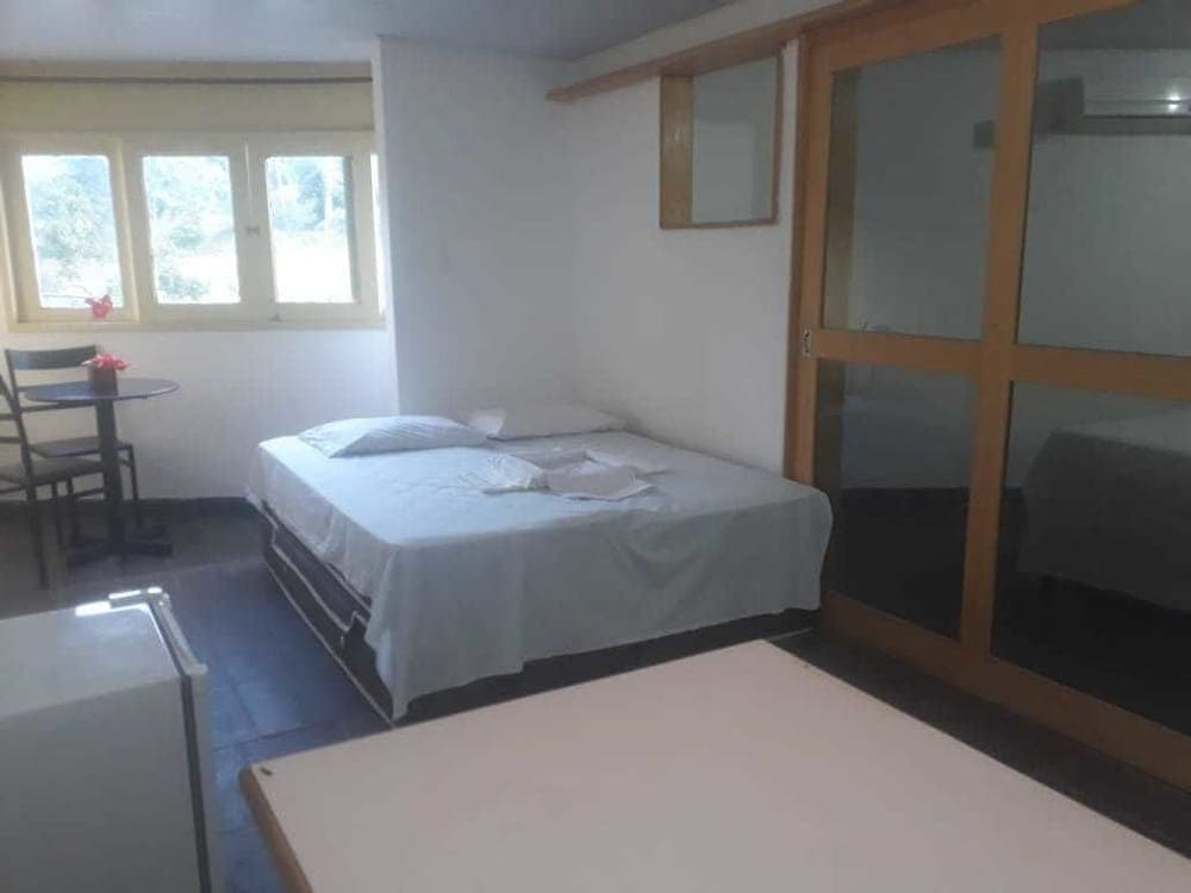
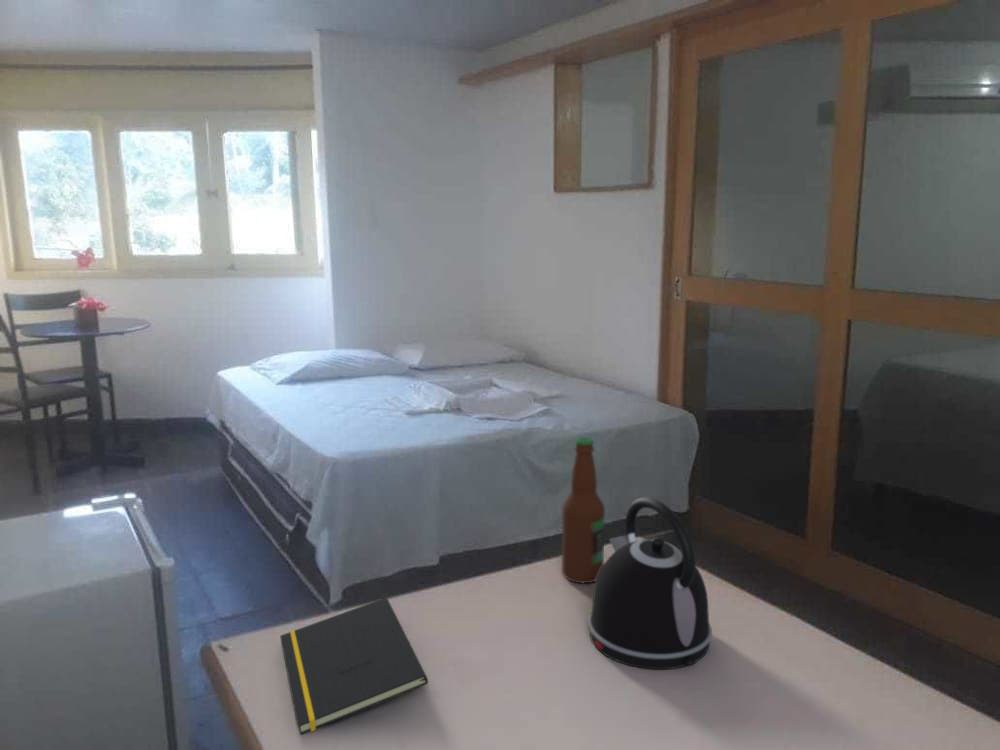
+ kettle [587,496,713,670]
+ notepad [279,596,429,736]
+ bottle [561,436,606,584]
